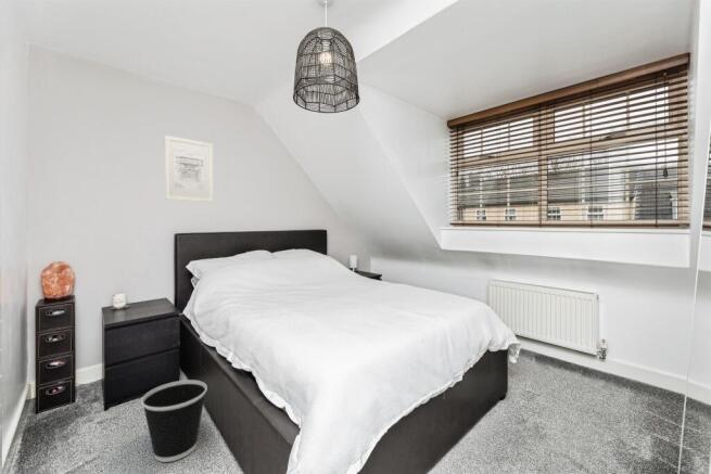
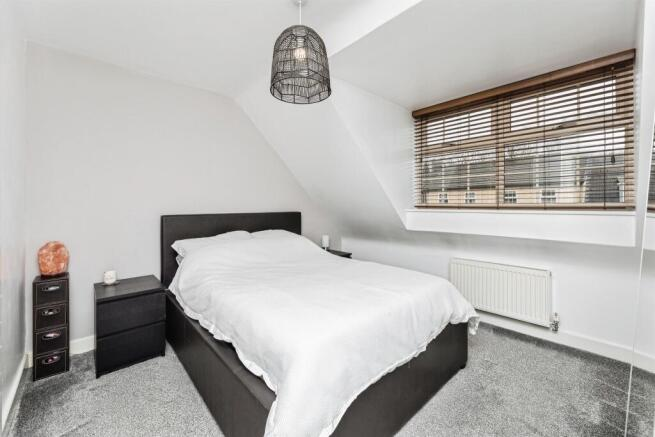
- wall art [164,134,214,204]
- wastebasket [140,379,208,463]
